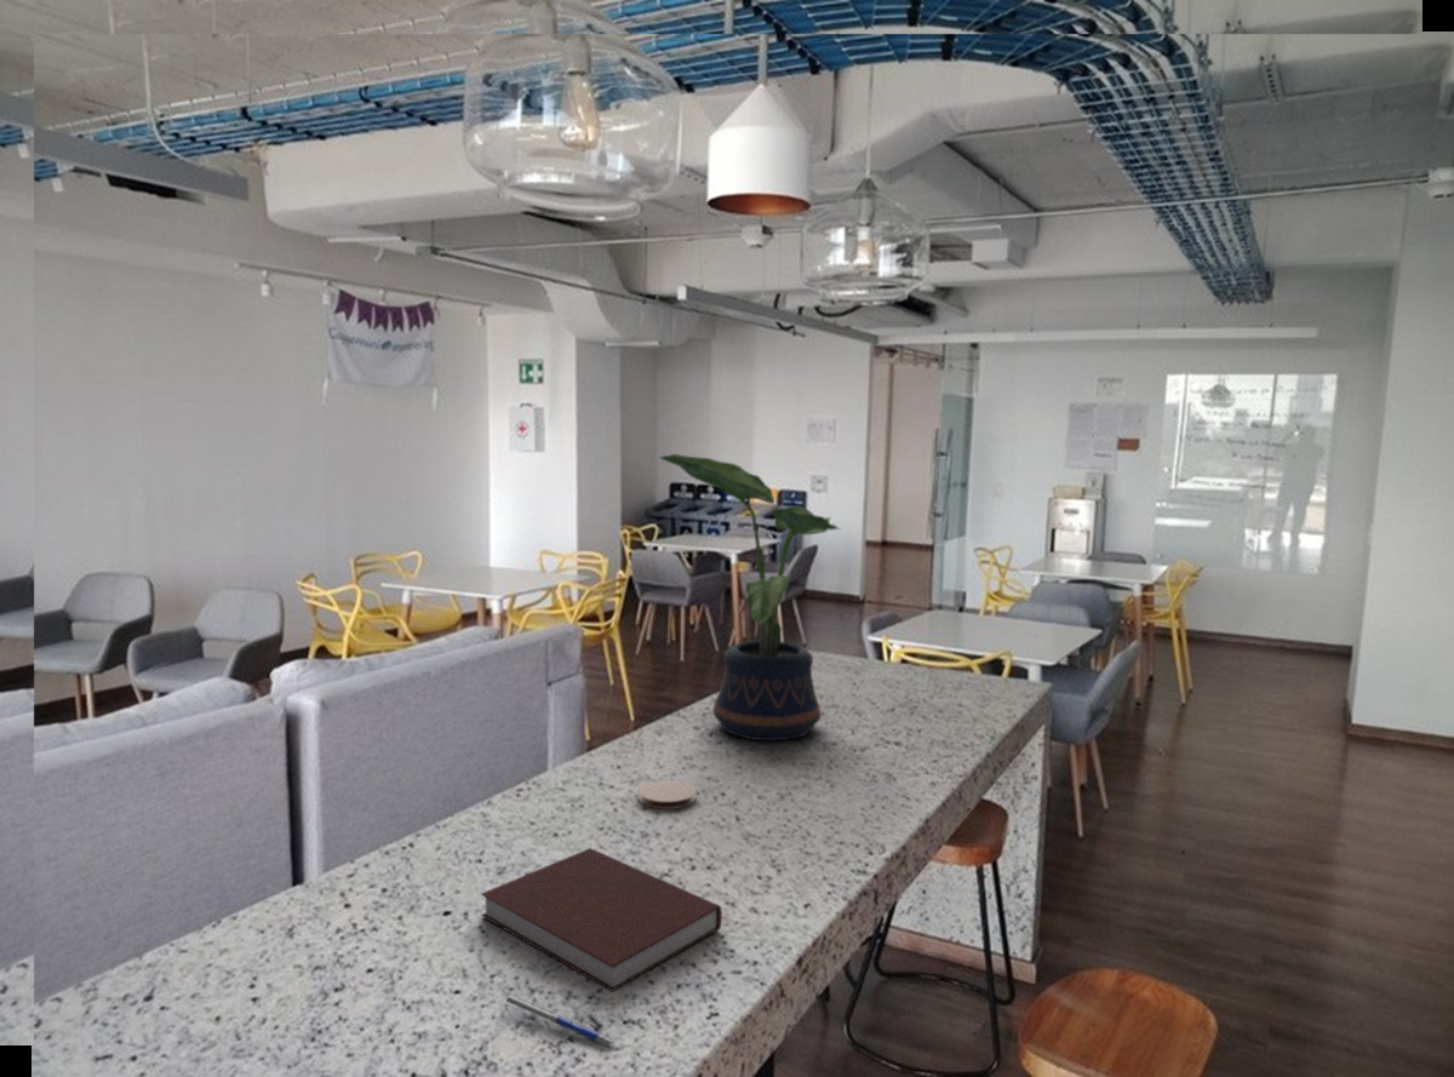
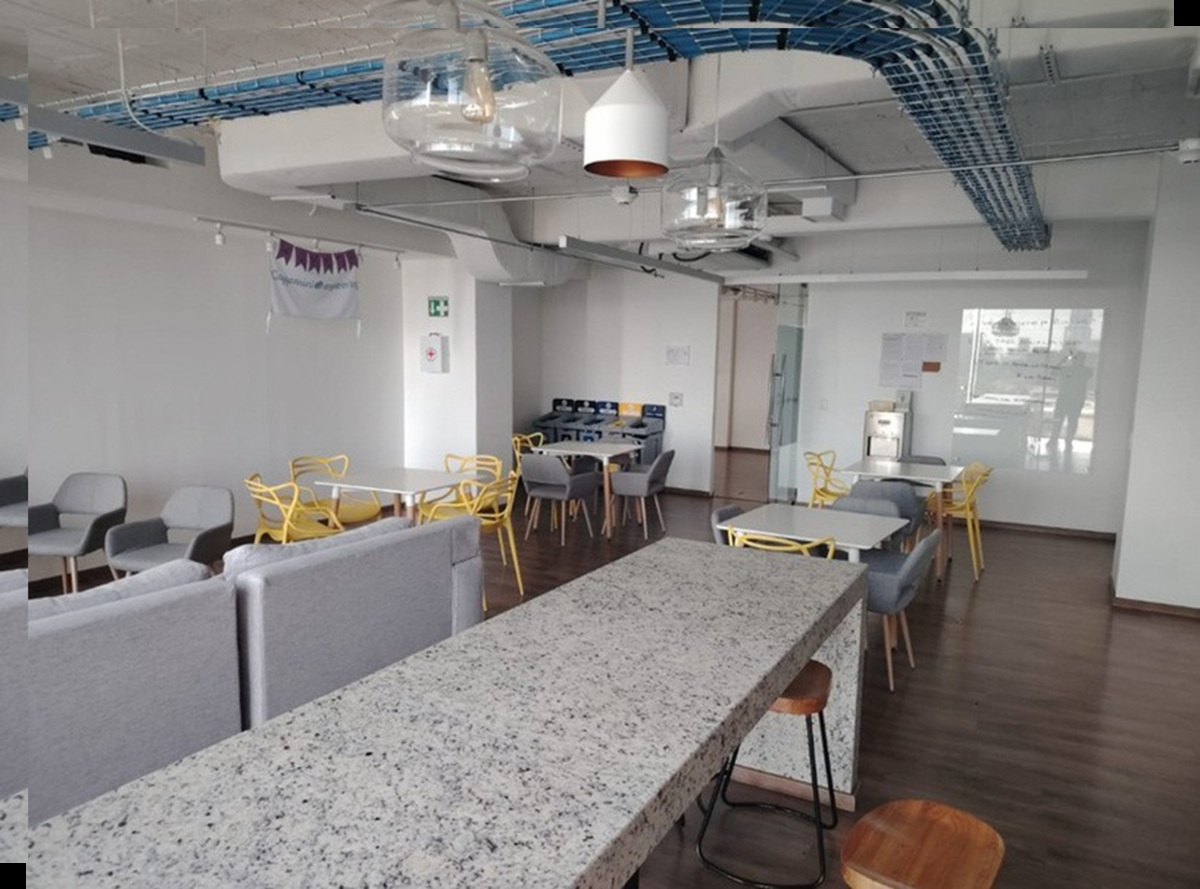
- notebook [480,847,723,993]
- potted plant [658,453,841,743]
- coaster [637,779,697,810]
- pen [503,995,617,1050]
